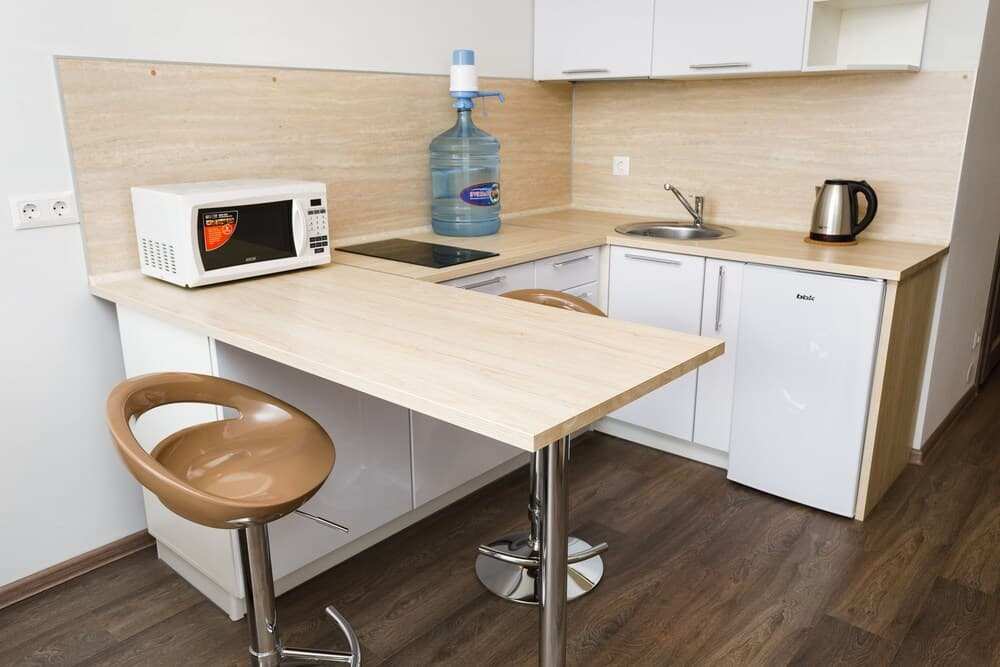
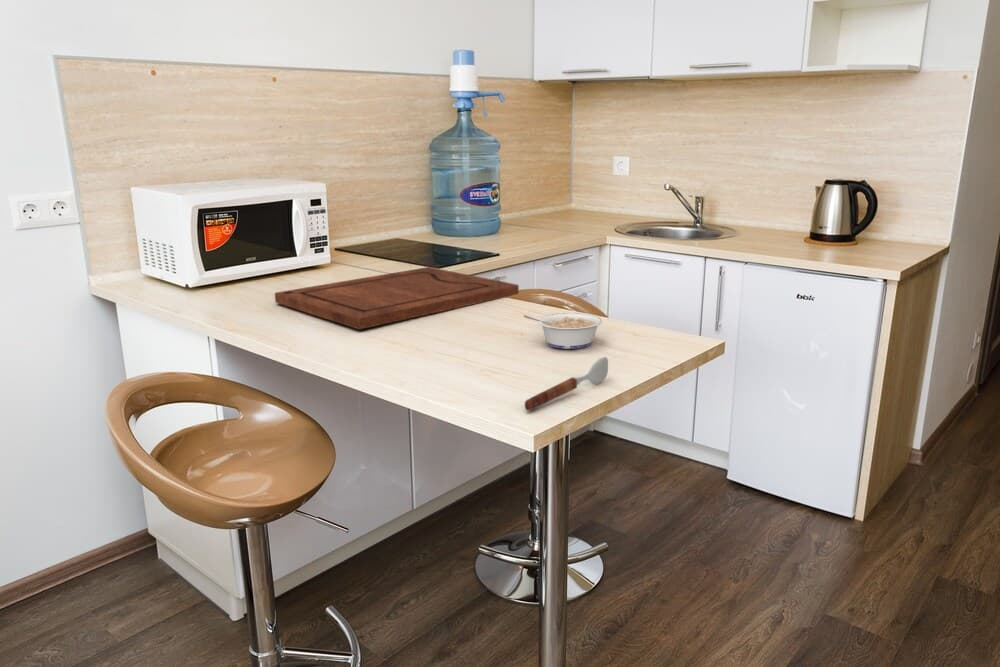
+ soupspoon [524,356,609,412]
+ legume [523,312,603,350]
+ cutting board [274,266,520,330]
